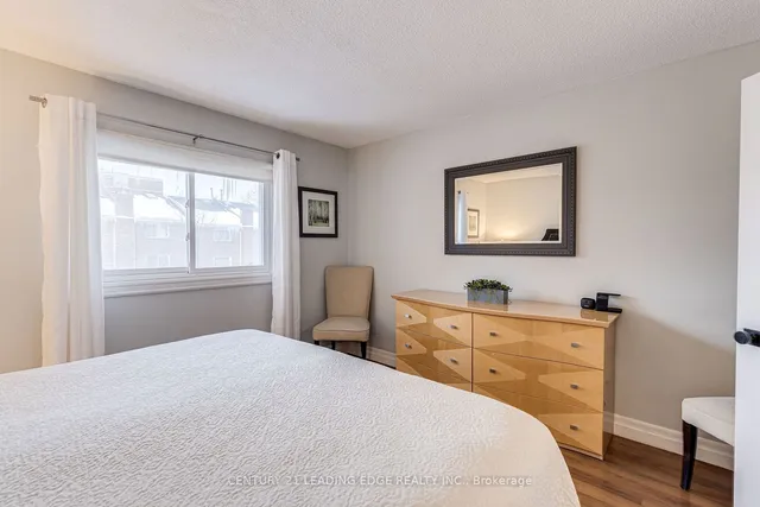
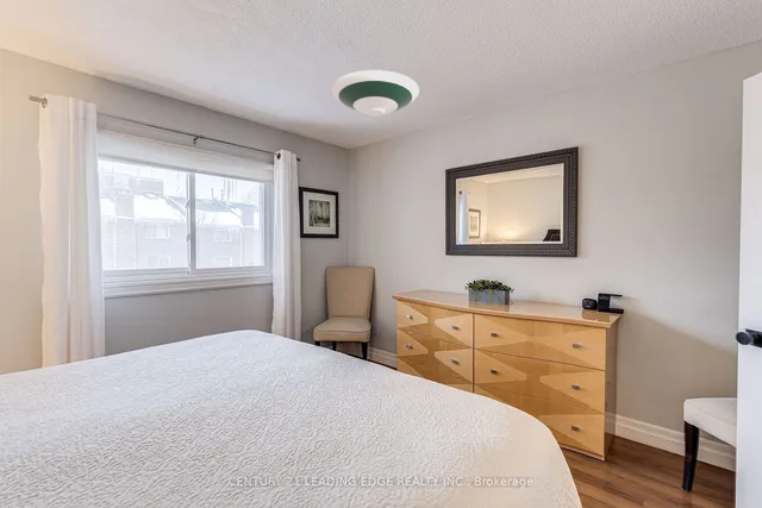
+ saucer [331,69,420,117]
